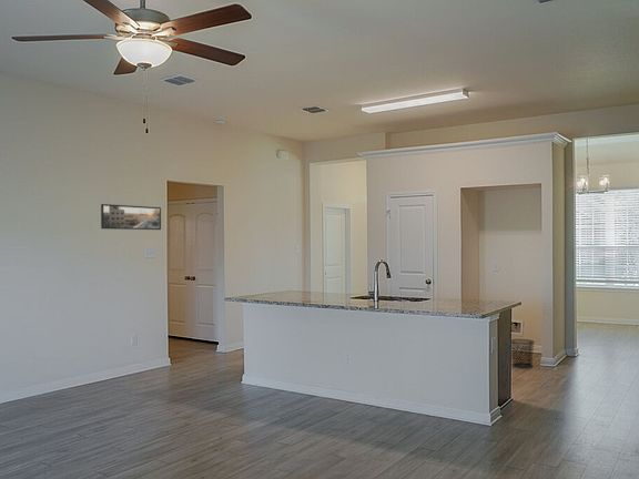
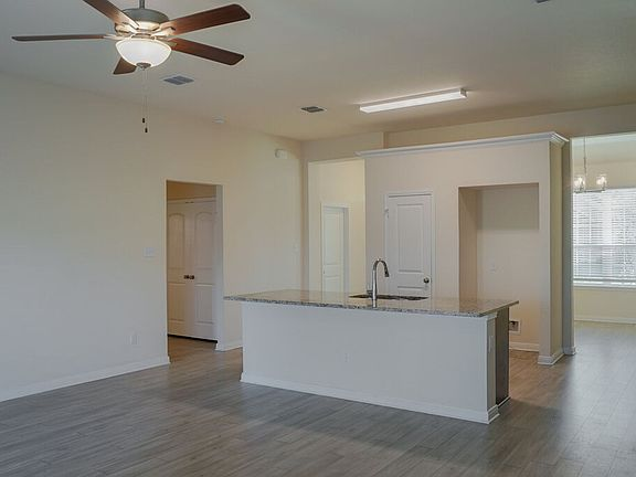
- waste bin [510,338,536,369]
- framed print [100,203,162,231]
